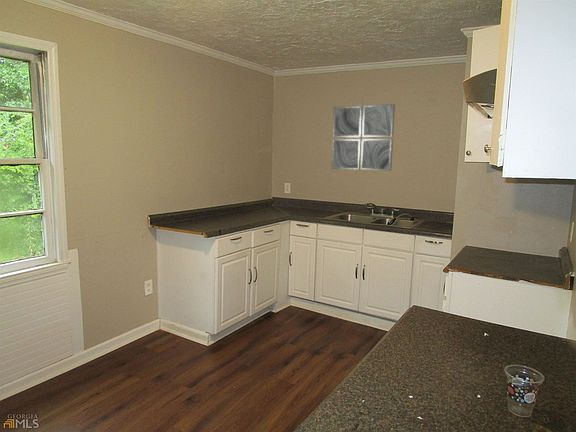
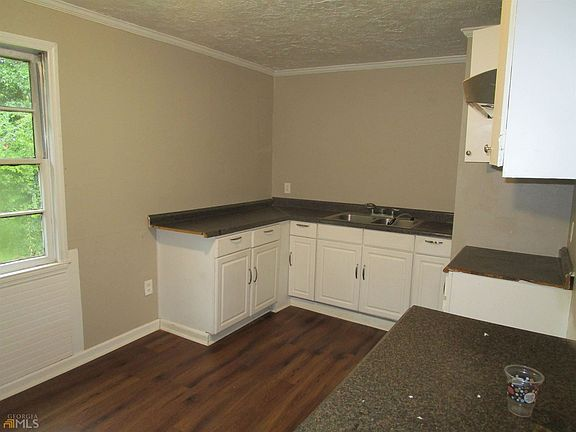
- wall art [330,103,396,172]
